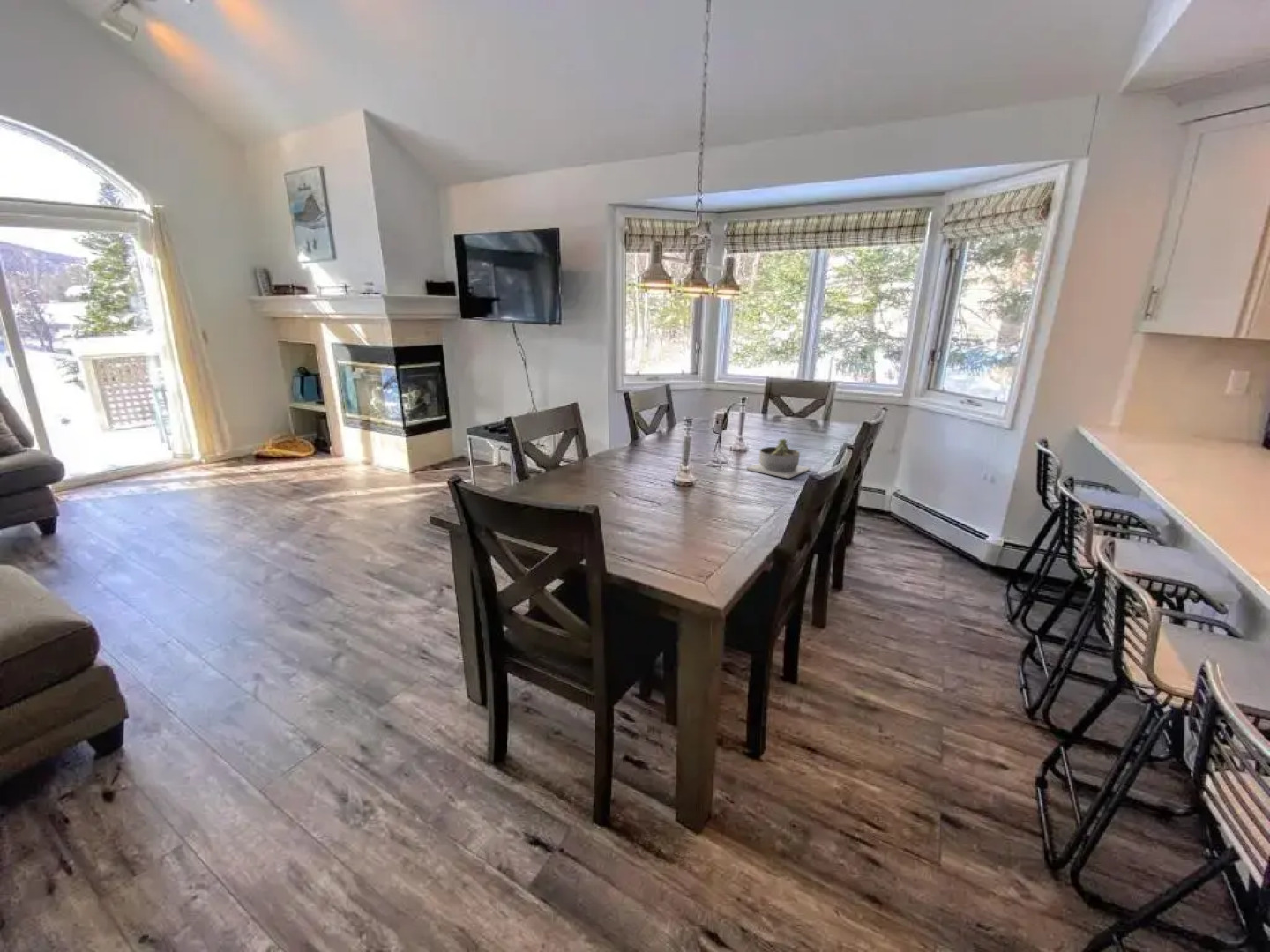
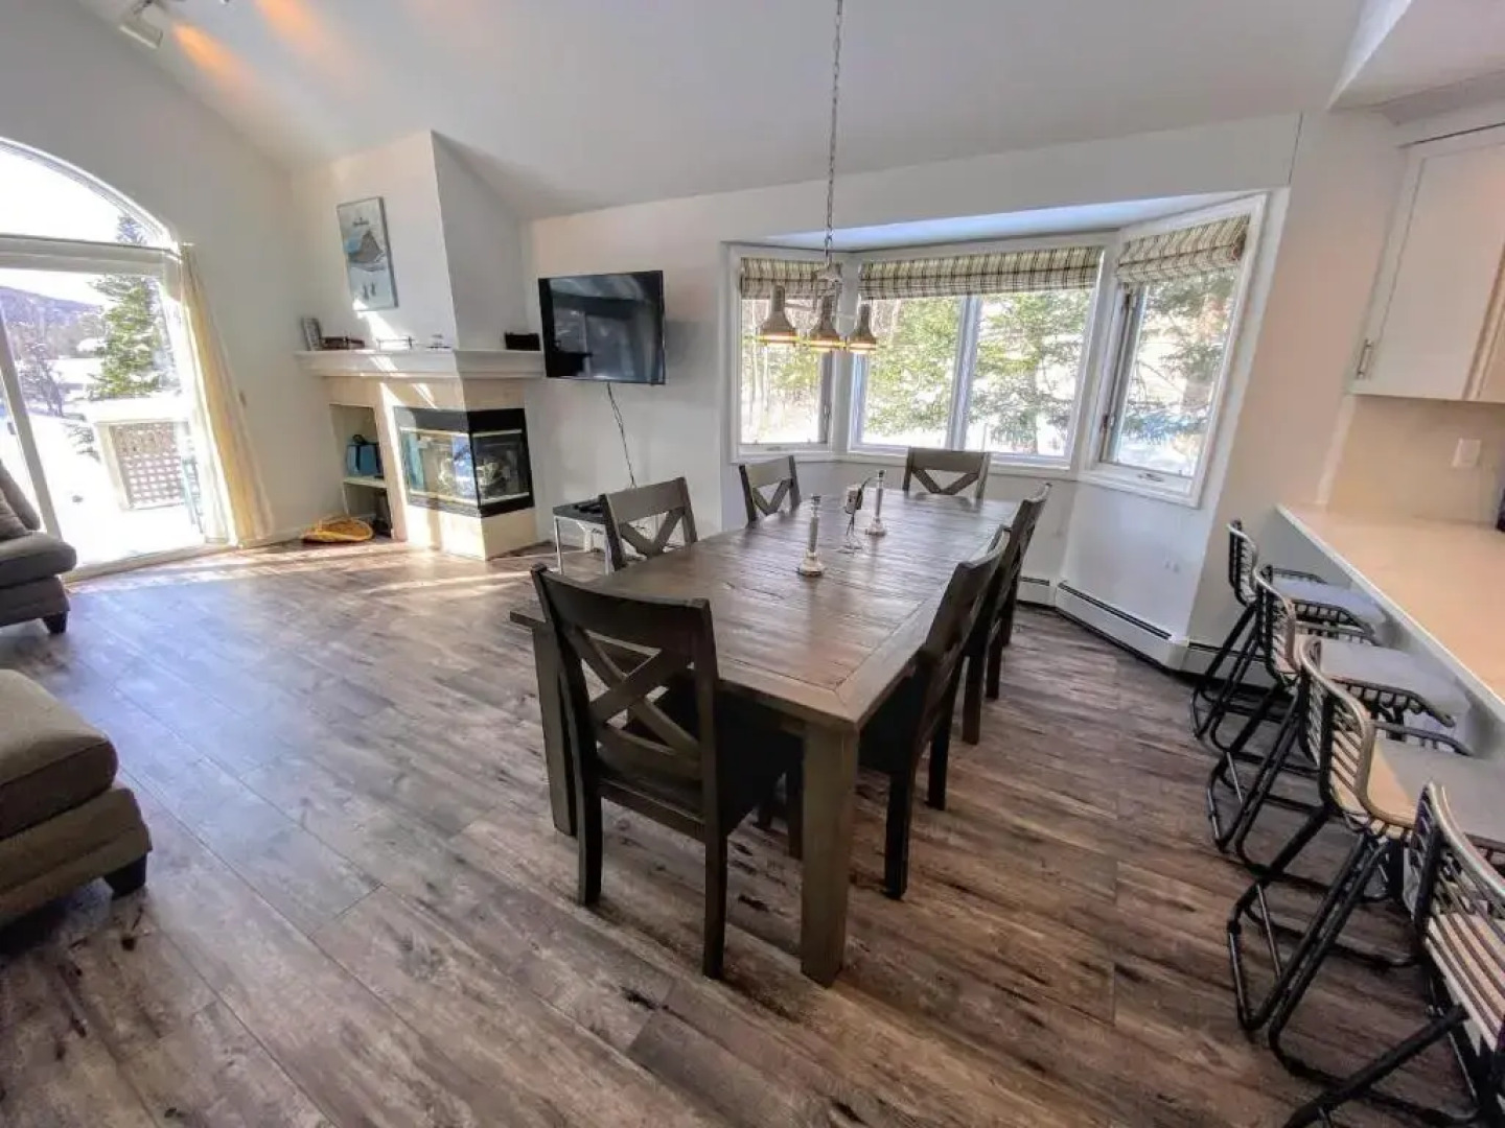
- succulent planter [745,437,811,480]
